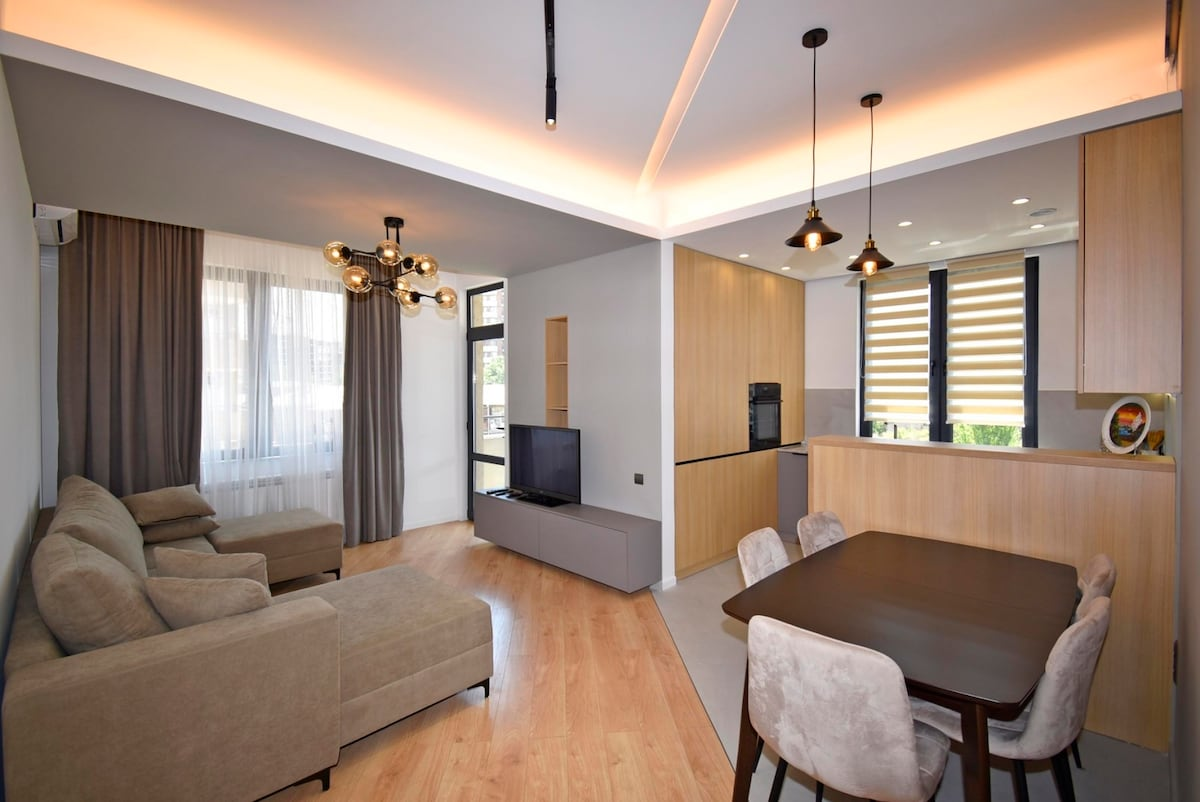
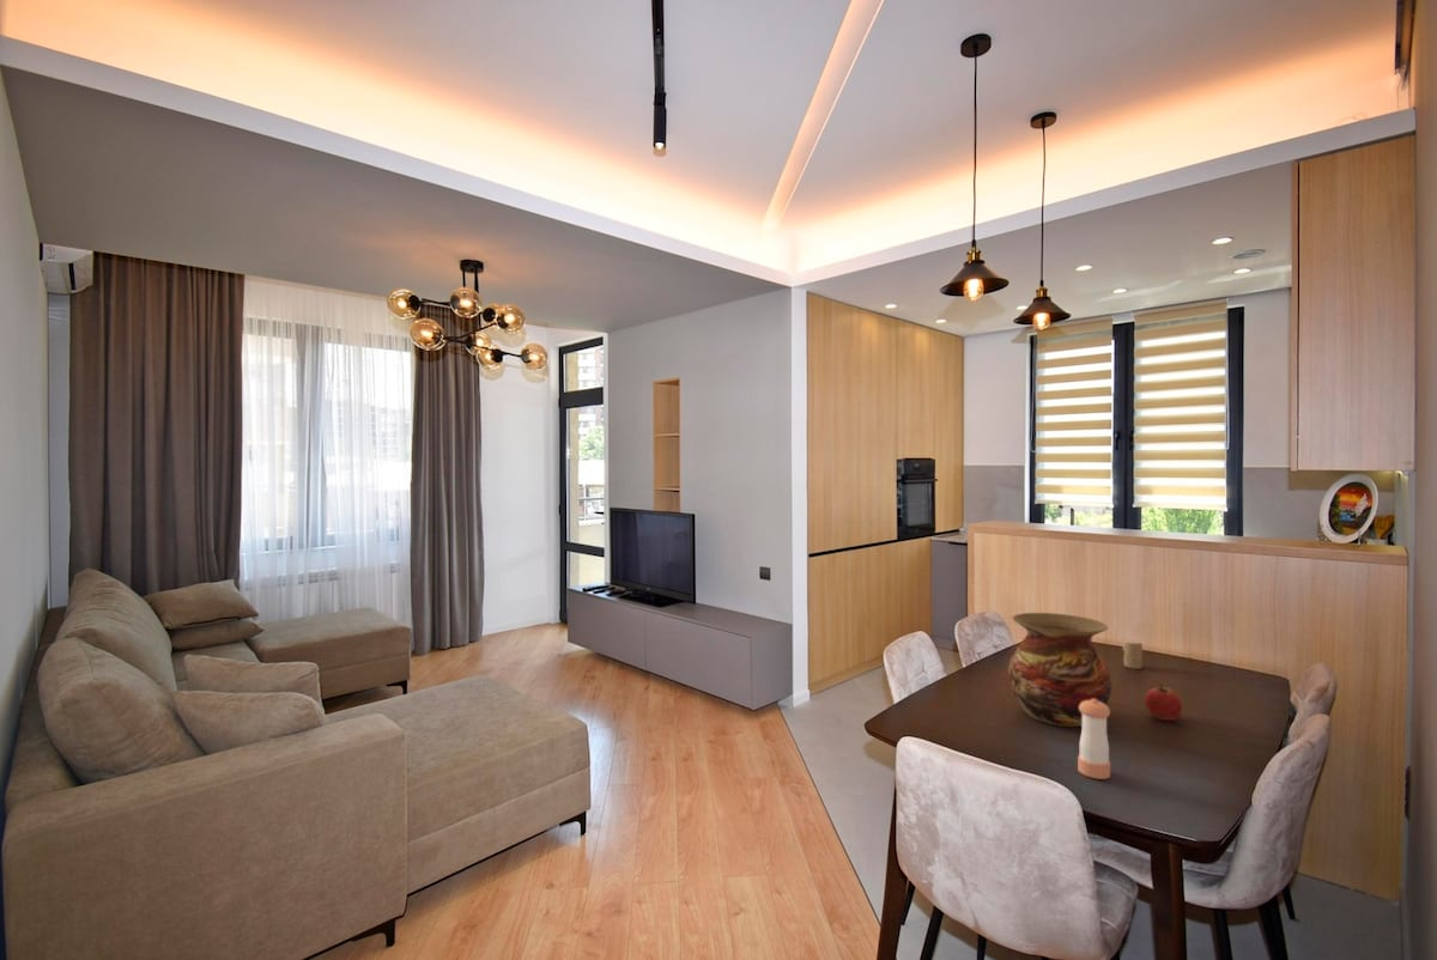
+ candle [1122,640,1144,670]
+ apple [1144,683,1183,722]
+ vase [1007,612,1112,728]
+ pepper shaker [1077,699,1111,780]
